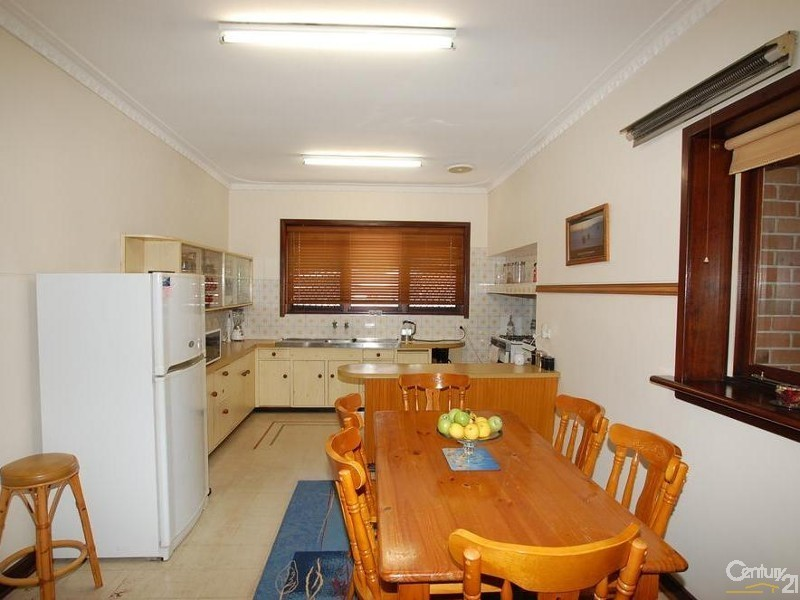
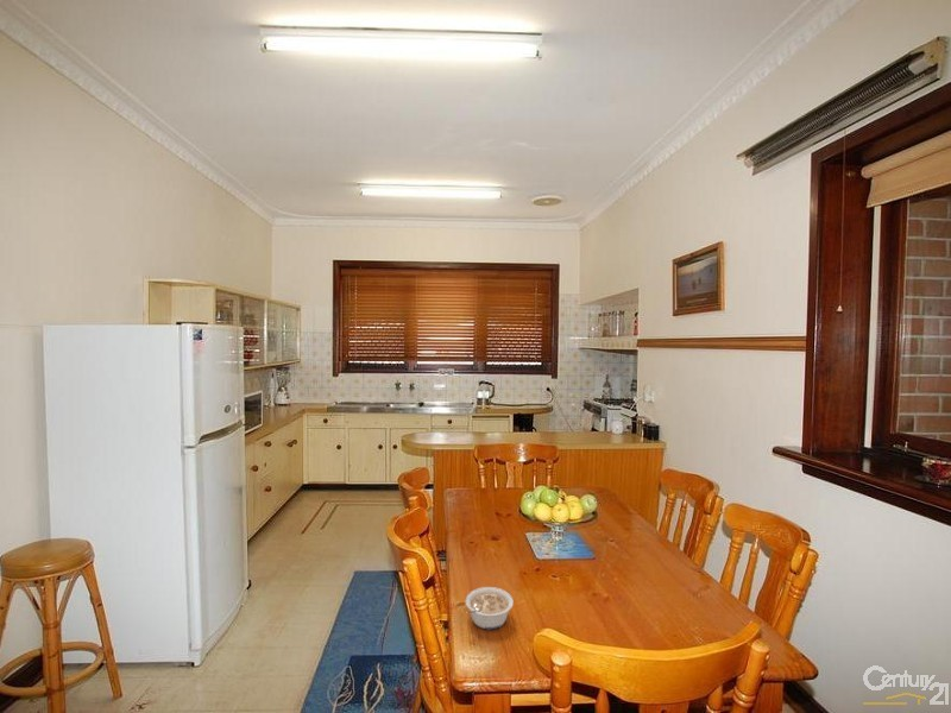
+ legume [465,586,515,631]
